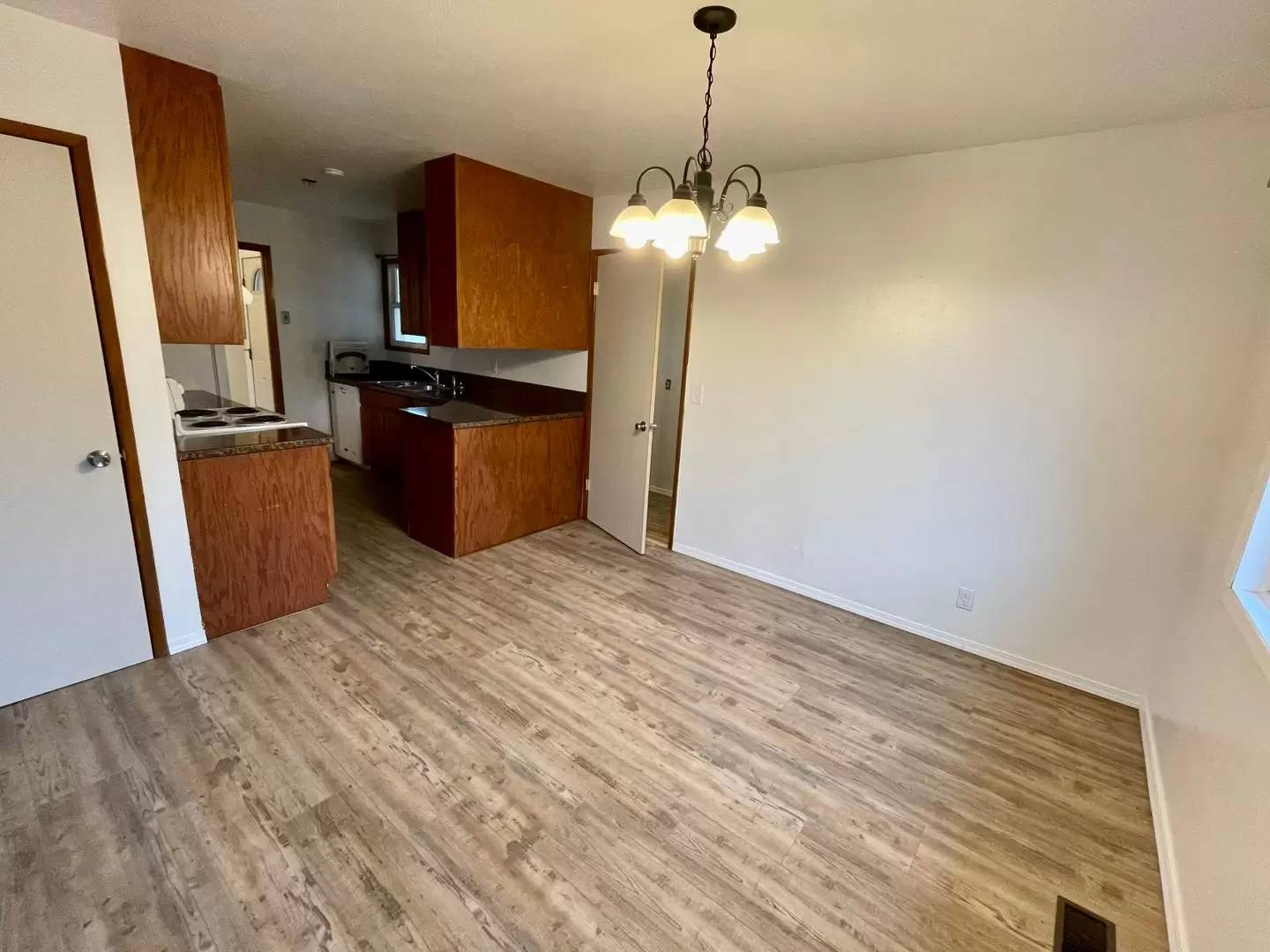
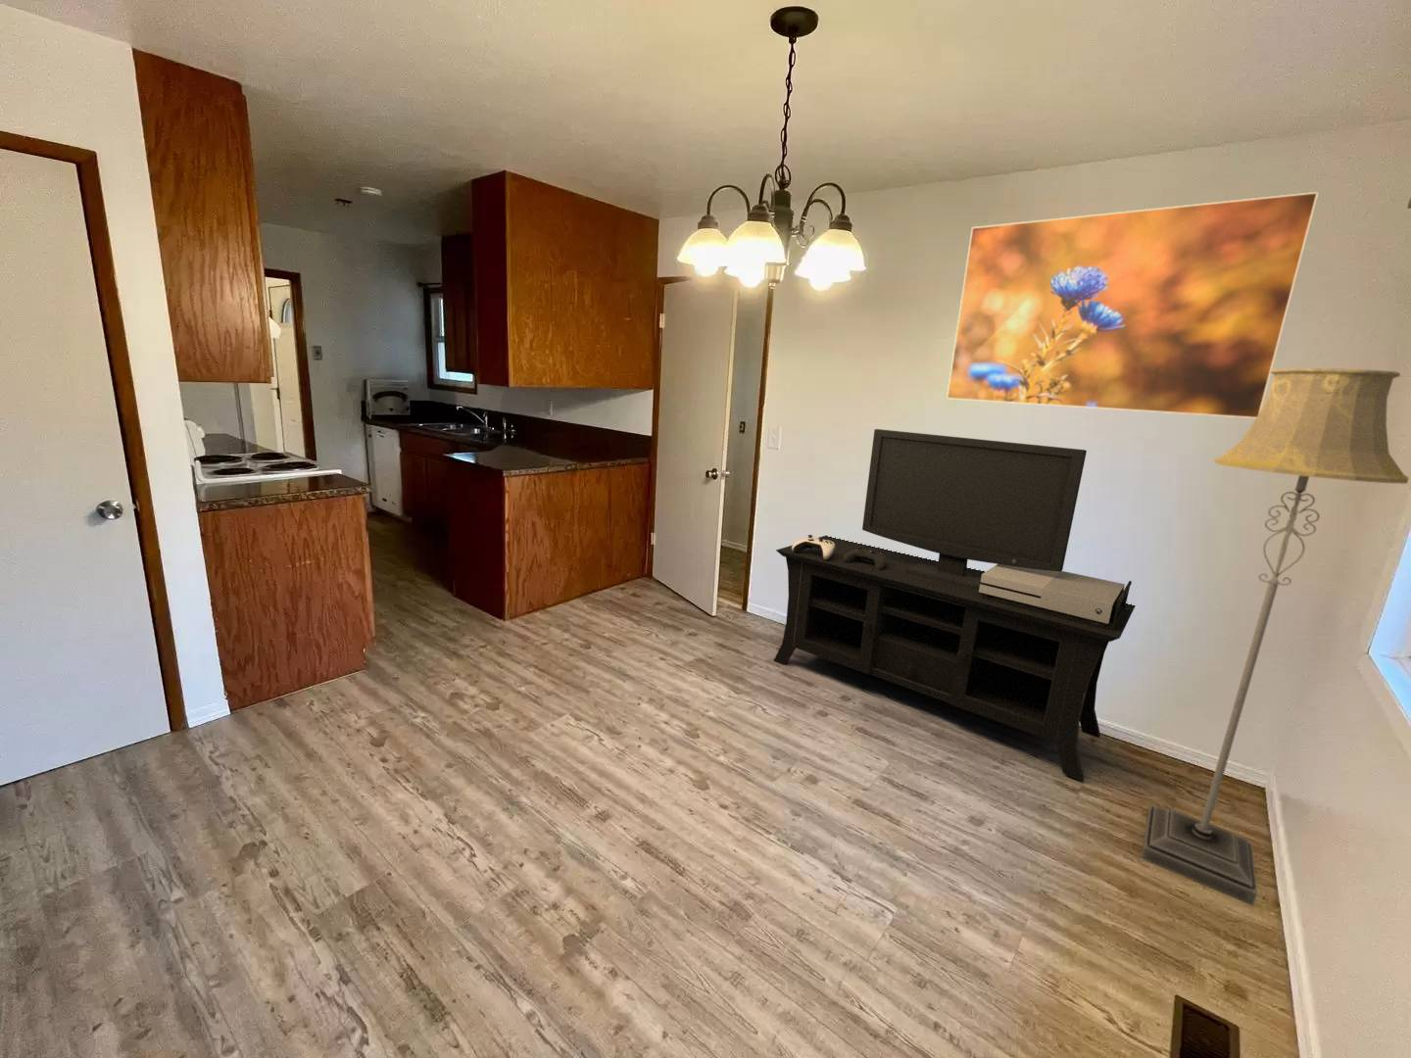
+ floor lamp [1141,368,1410,907]
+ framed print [945,191,1319,419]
+ media console [772,428,1137,781]
